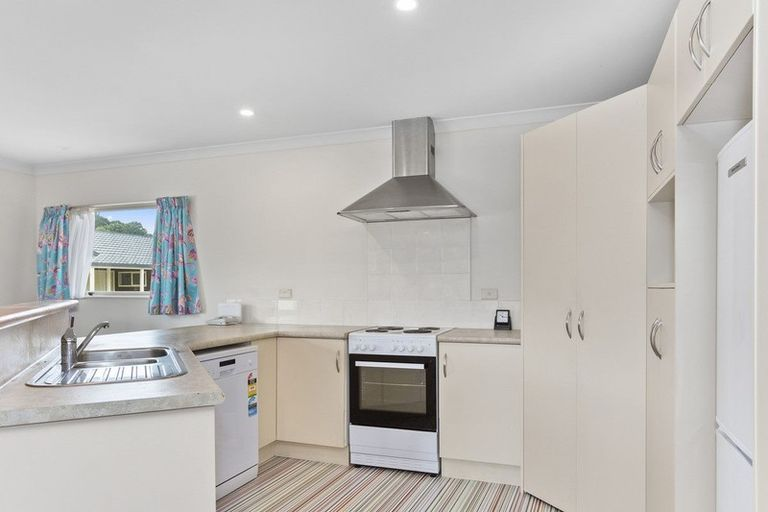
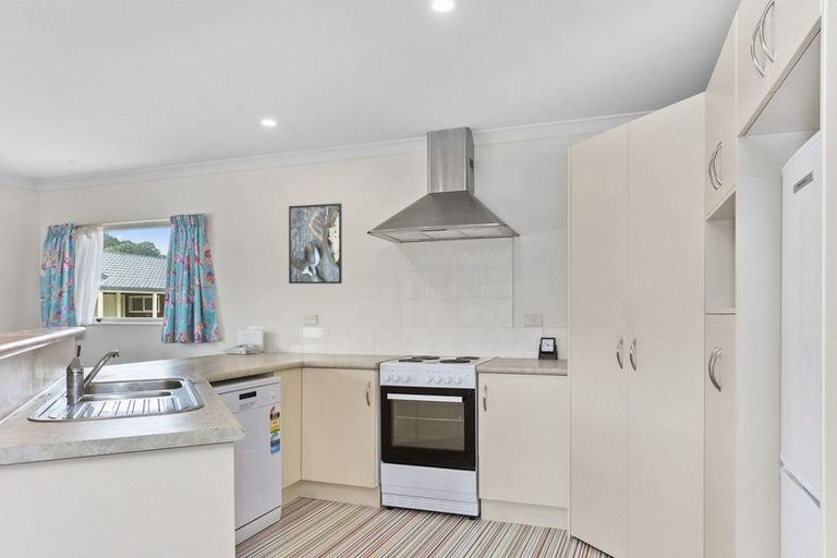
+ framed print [288,203,343,284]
